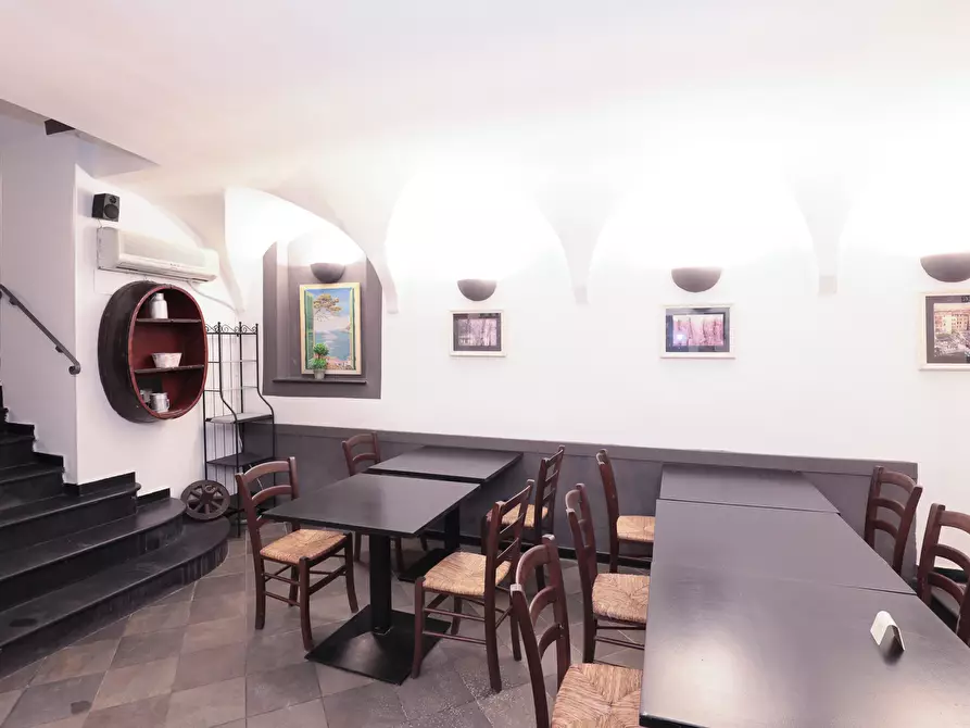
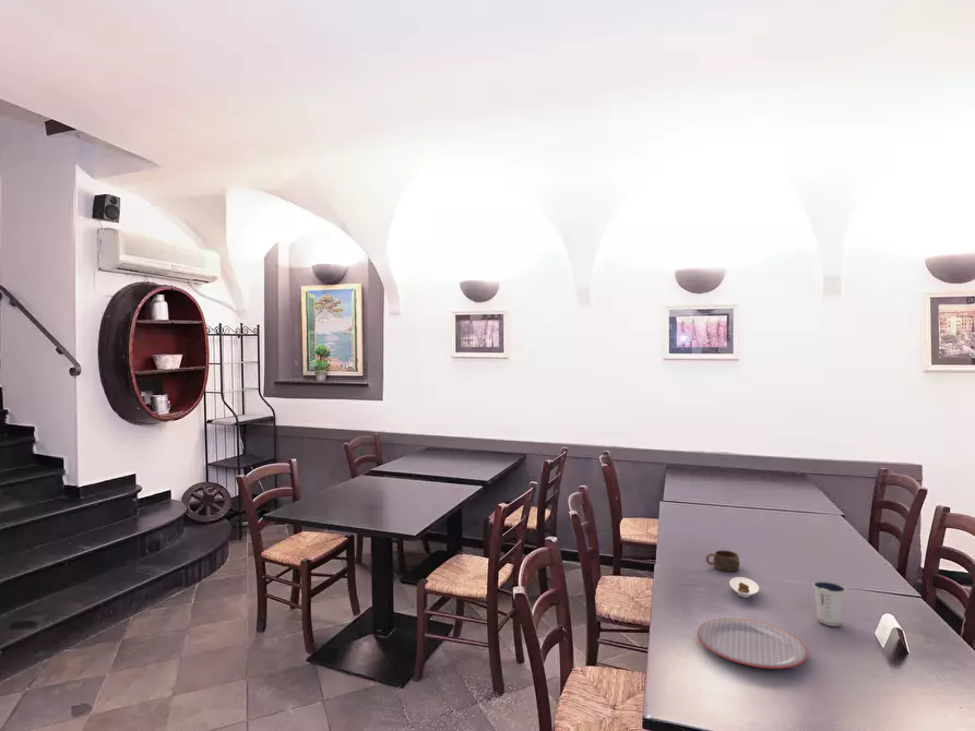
+ cup [704,549,740,572]
+ saucer [728,576,760,599]
+ dixie cup [812,579,847,627]
+ plate [697,618,809,670]
